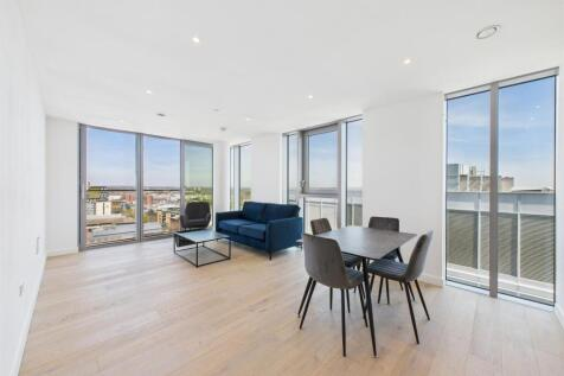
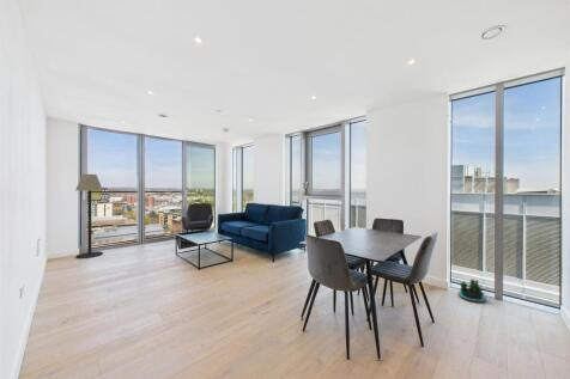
+ potted plant [457,279,489,302]
+ floor lamp [74,173,104,259]
